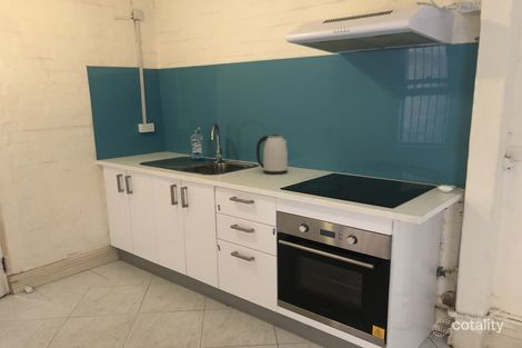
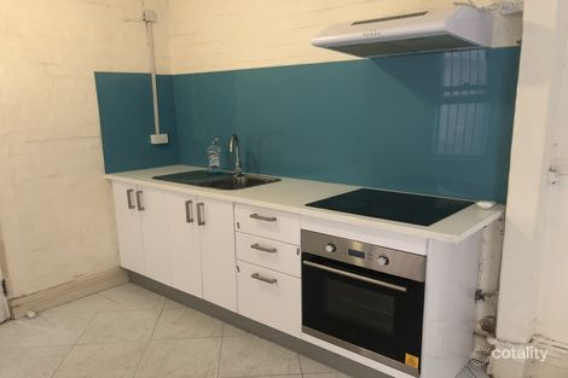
- kettle [255,133,289,176]
